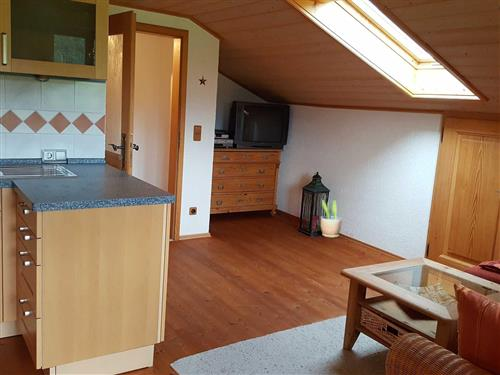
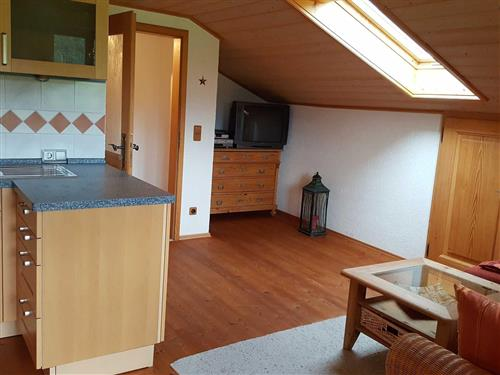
- potted plant [320,198,343,239]
